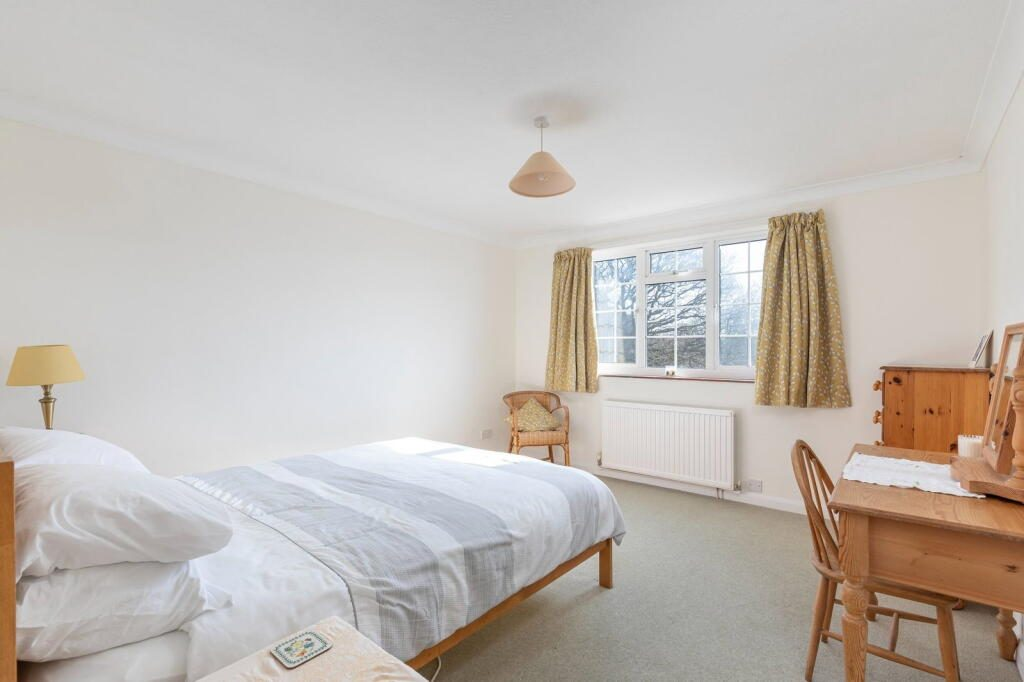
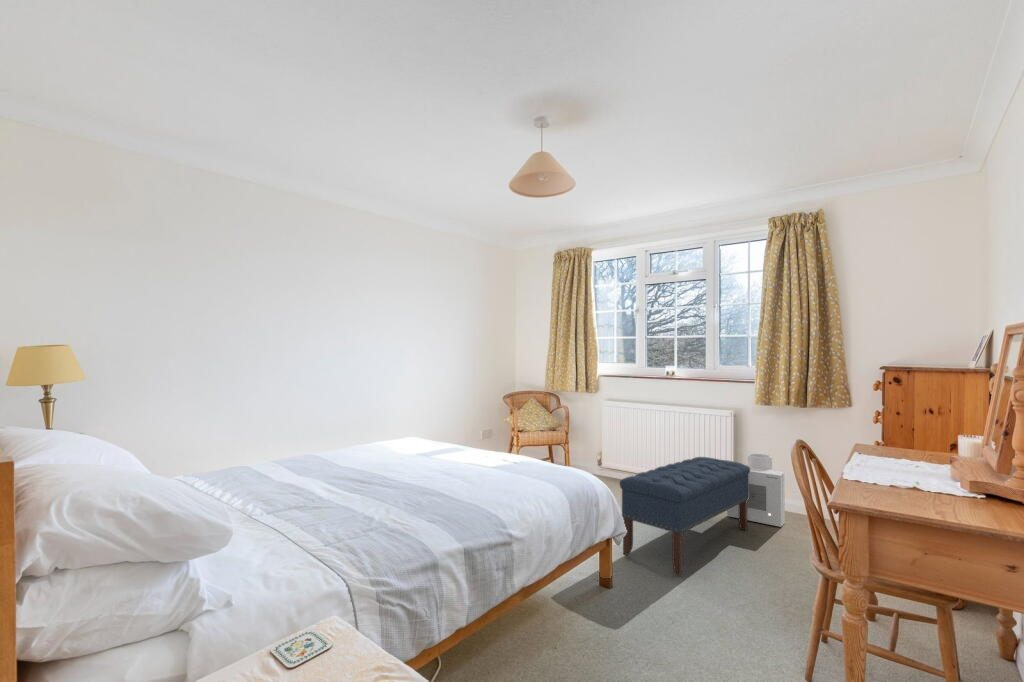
+ bench [619,456,750,575]
+ air purifier [726,453,786,528]
